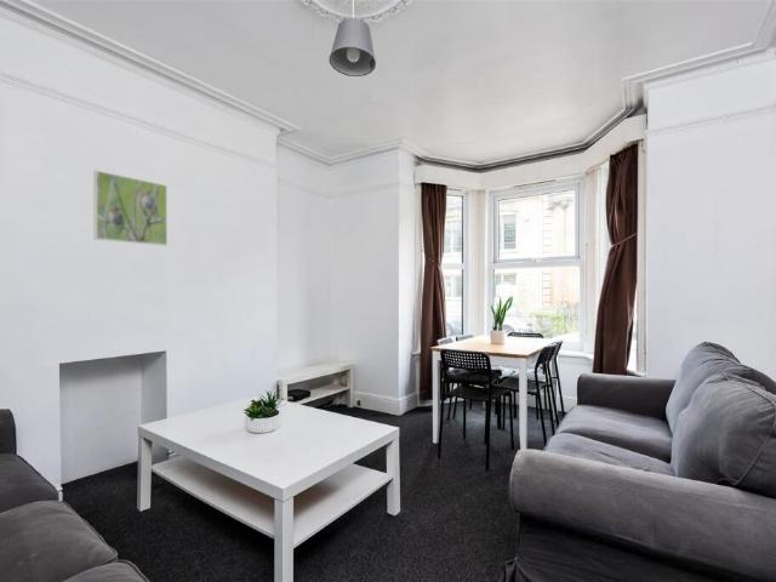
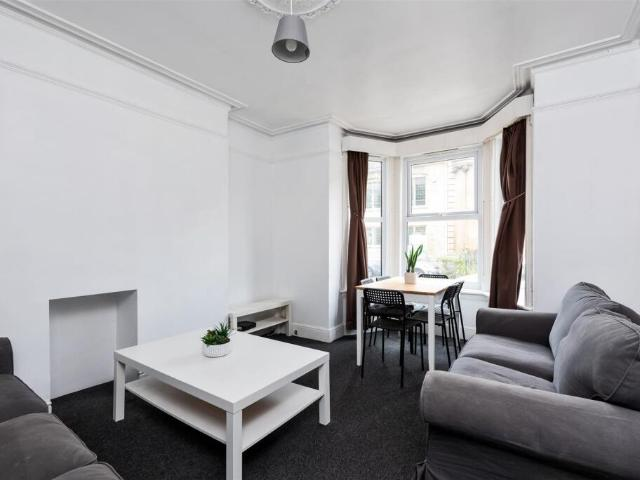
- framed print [92,169,169,247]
